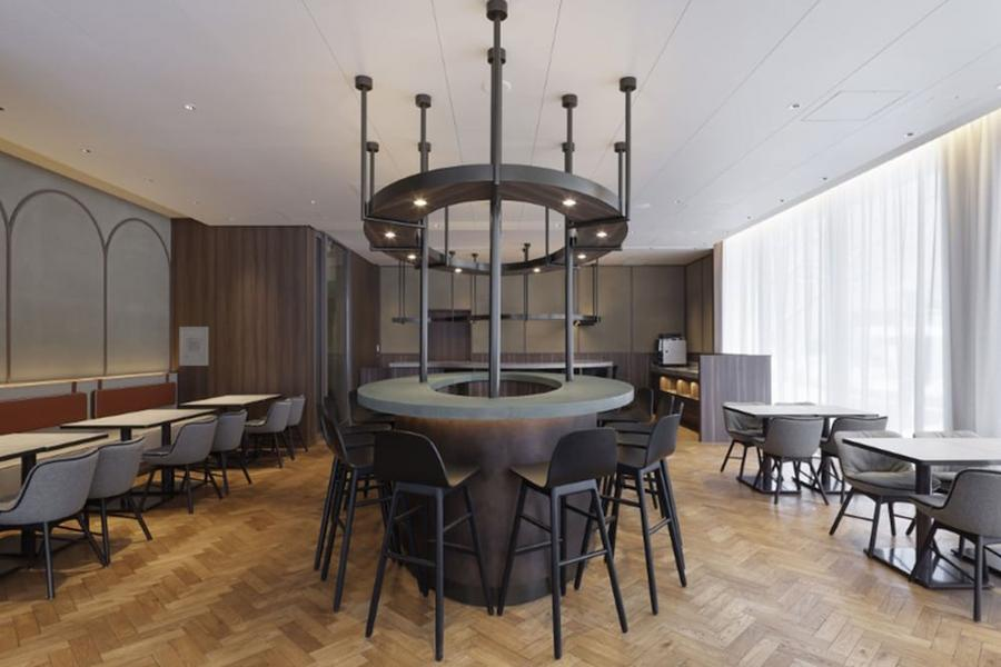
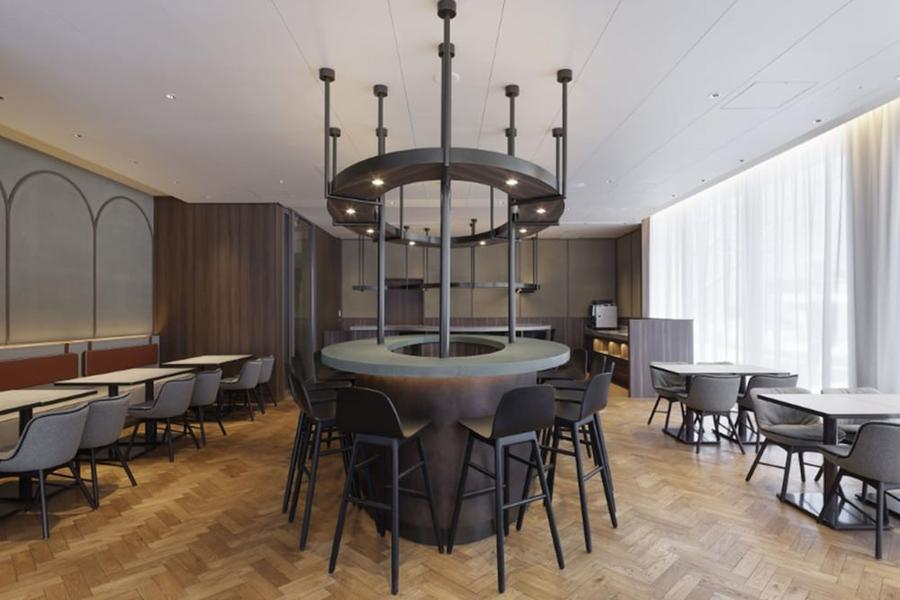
- wall art [178,326,209,367]
